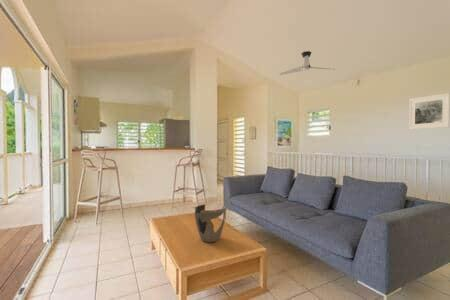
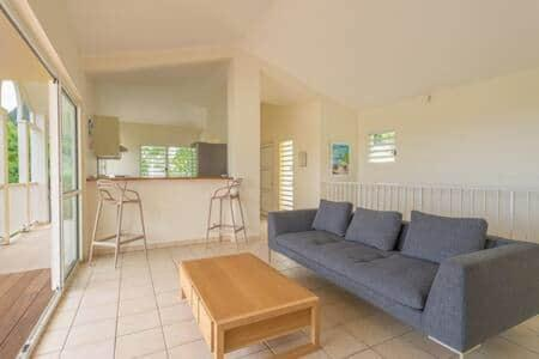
- ceiling fan [278,50,336,76]
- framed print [408,92,450,130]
- decorative bowl [194,203,228,243]
